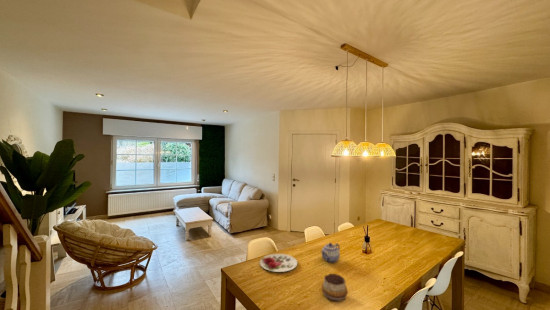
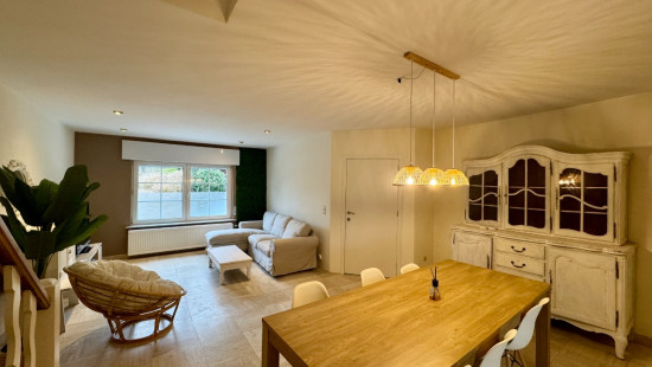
- plate [259,253,298,273]
- decorative bowl [321,273,349,303]
- teapot [320,242,341,264]
